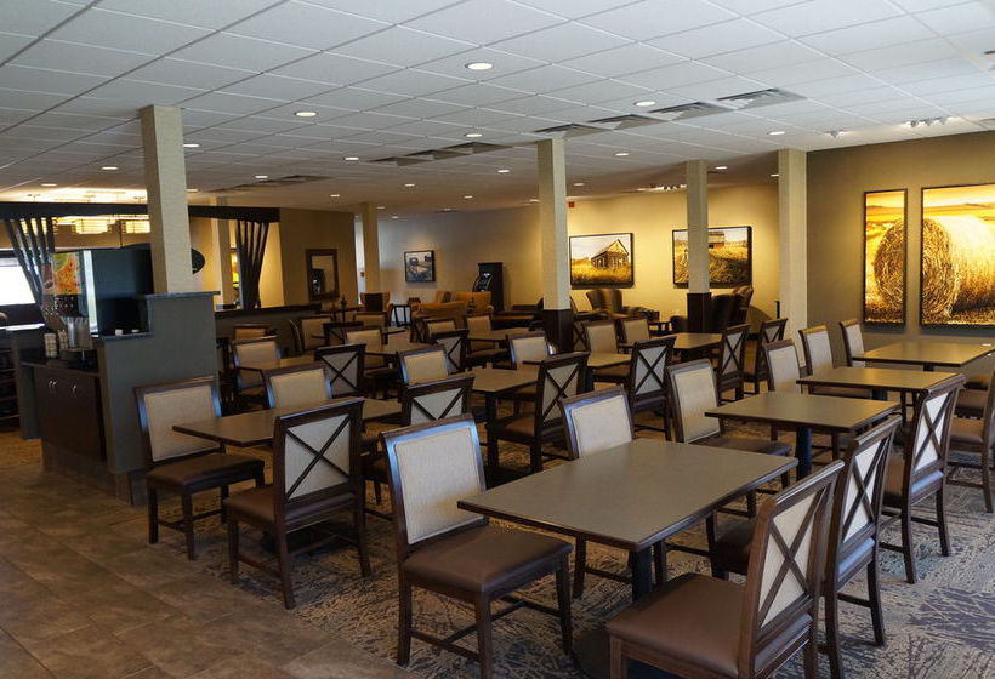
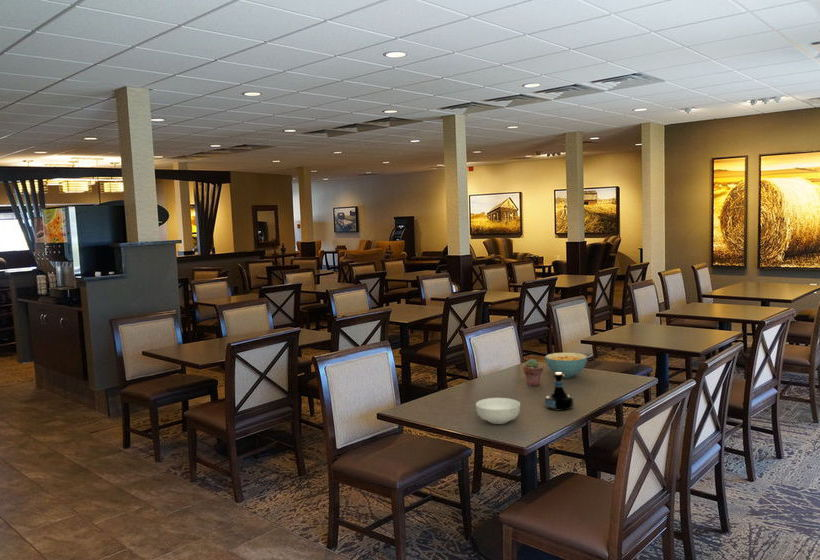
+ cereal bowl [475,397,521,425]
+ potted succulent [522,358,544,387]
+ tequila bottle [544,373,575,411]
+ cereal bowl [544,352,588,379]
